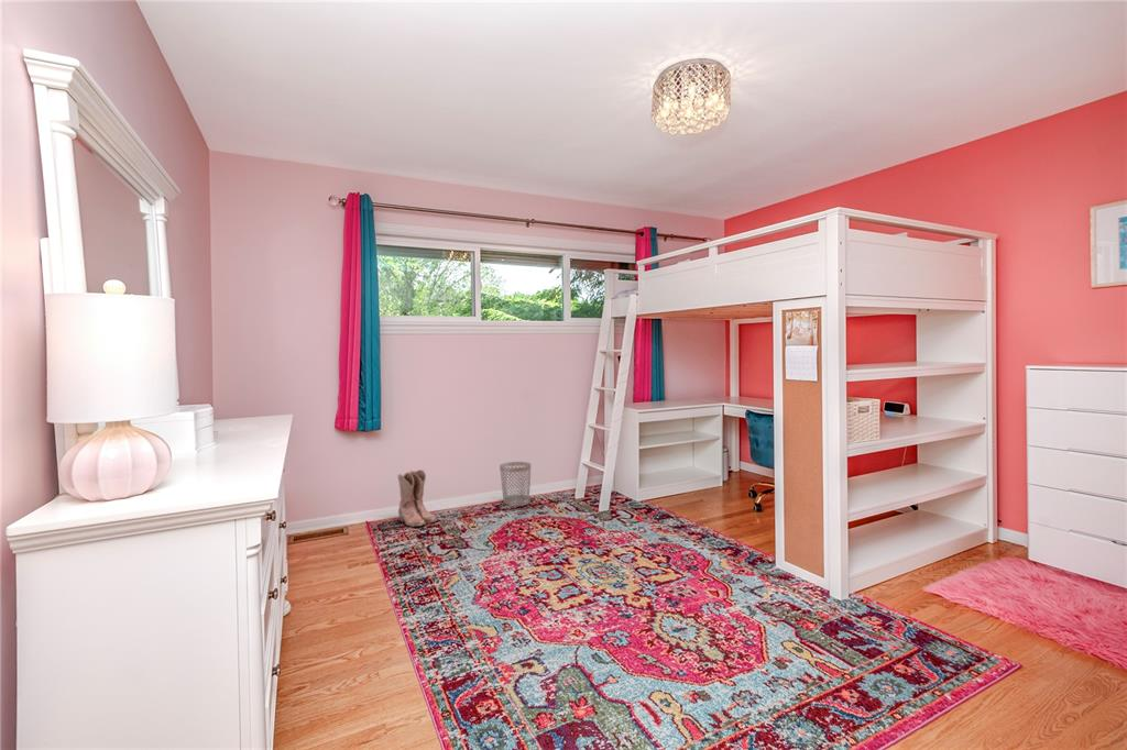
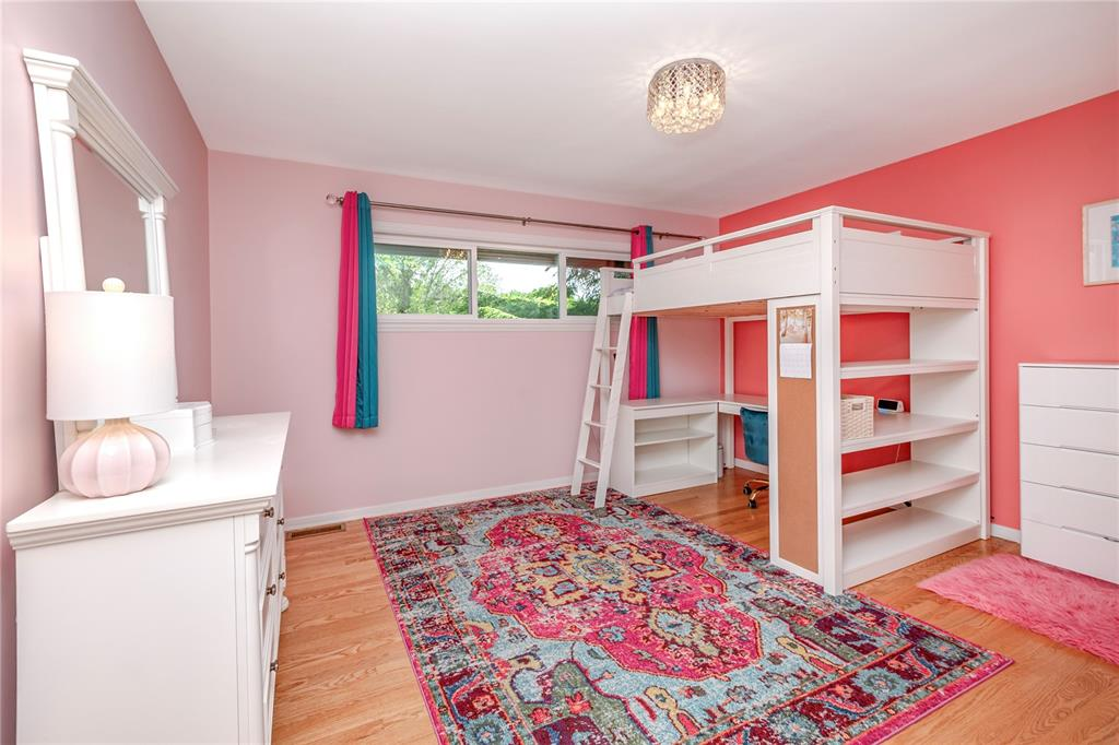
- boots [396,468,438,528]
- wastebasket [499,461,532,508]
